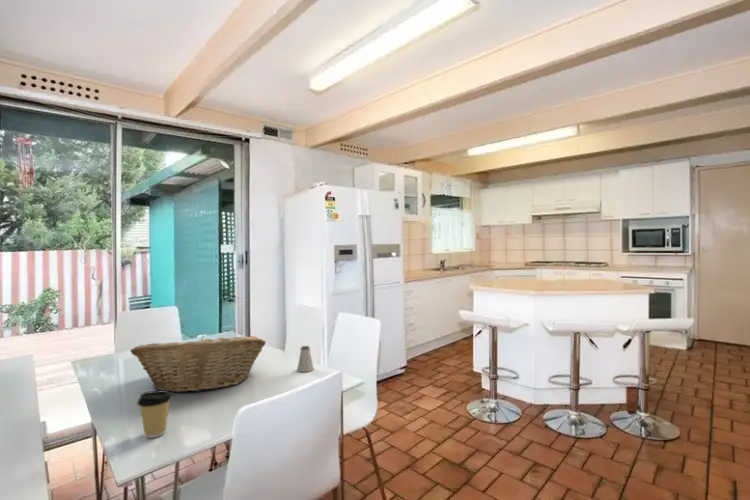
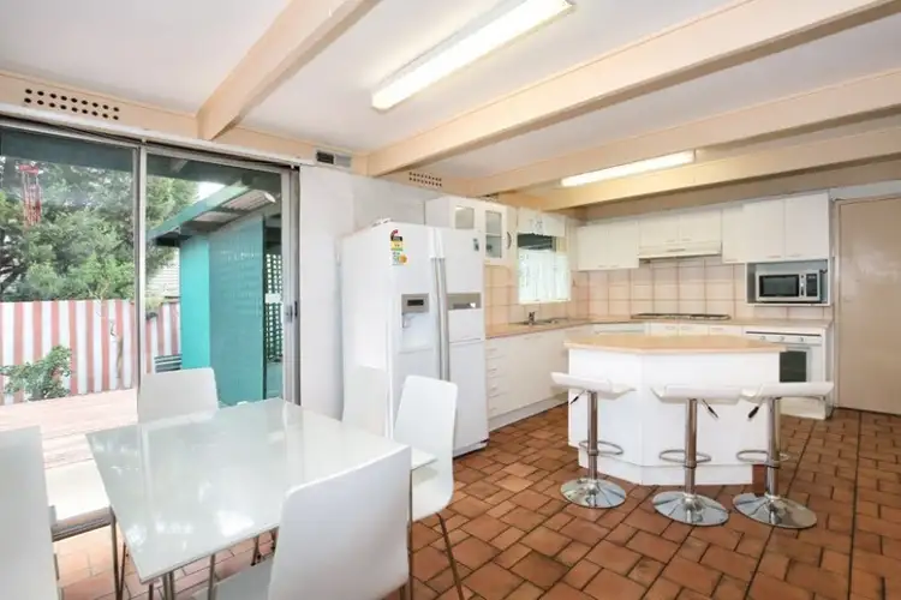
- fruit basket [129,333,267,393]
- saltshaker [296,345,315,373]
- coffee cup [136,390,173,439]
